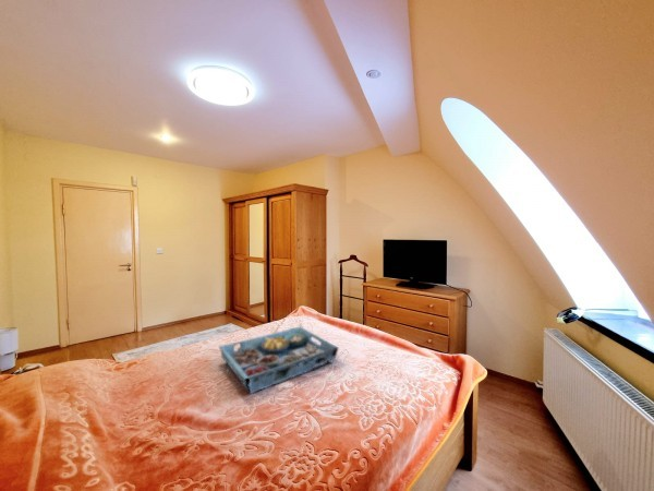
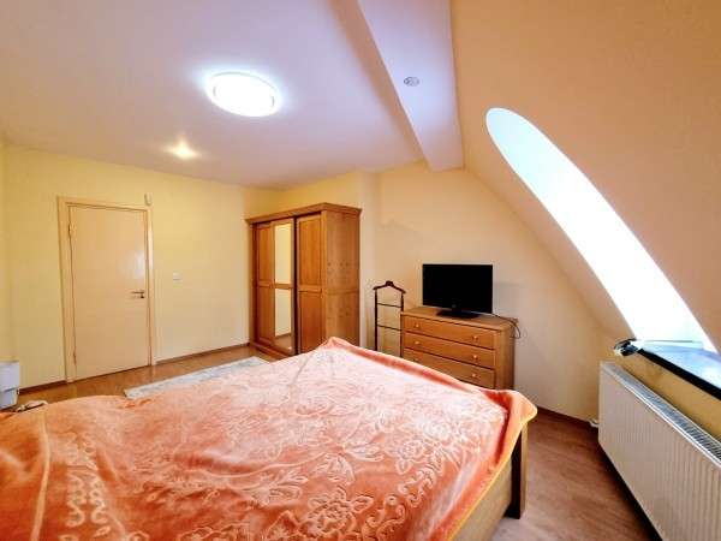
- serving tray [218,325,339,395]
